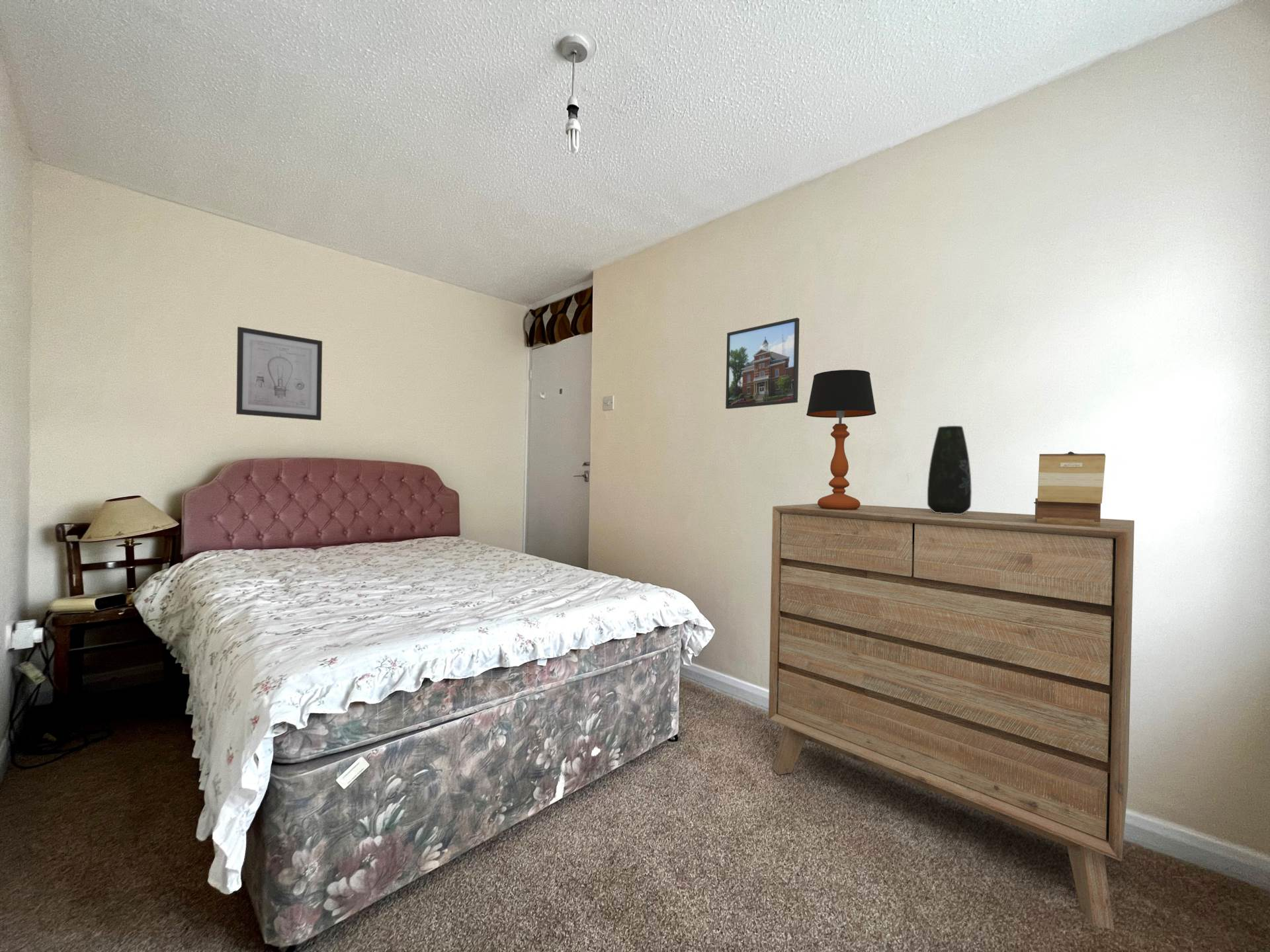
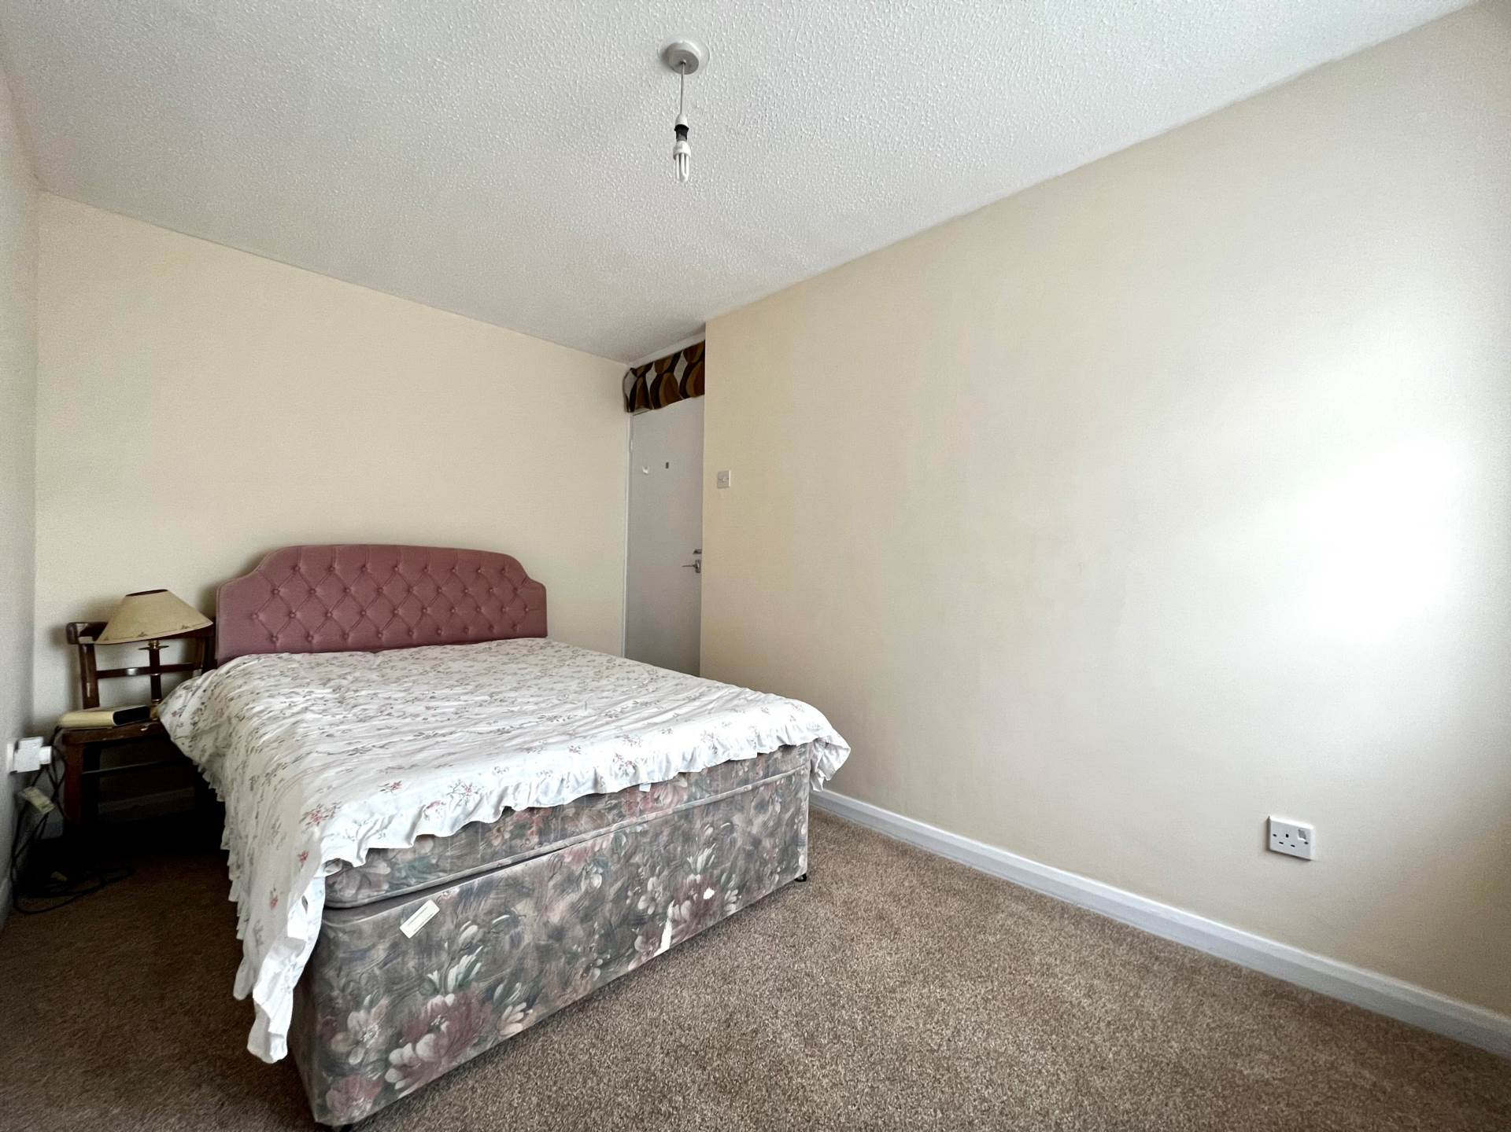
- wooden box [1033,451,1106,526]
- table lamp [806,369,876,510]
- dresser [768,503,1135,930]
- vase [927,425,972,514]
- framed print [725,317,800,410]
- wall art [235,326,323,421]
